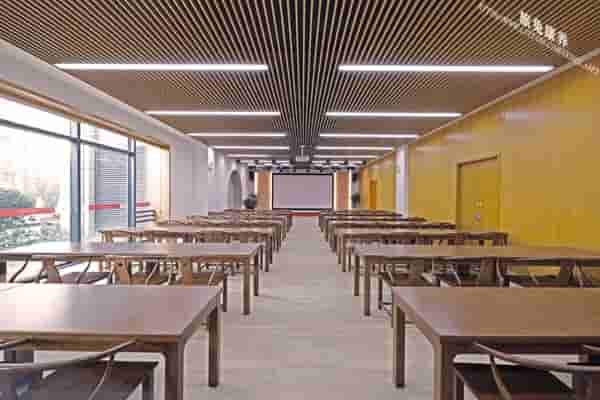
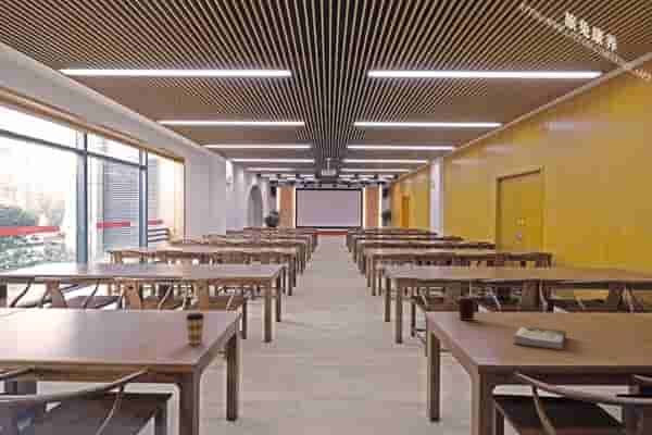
+ book [513,325,567,350]
+ mug [457,296,477,322]
+ coffee cup [185,312,205,345]
